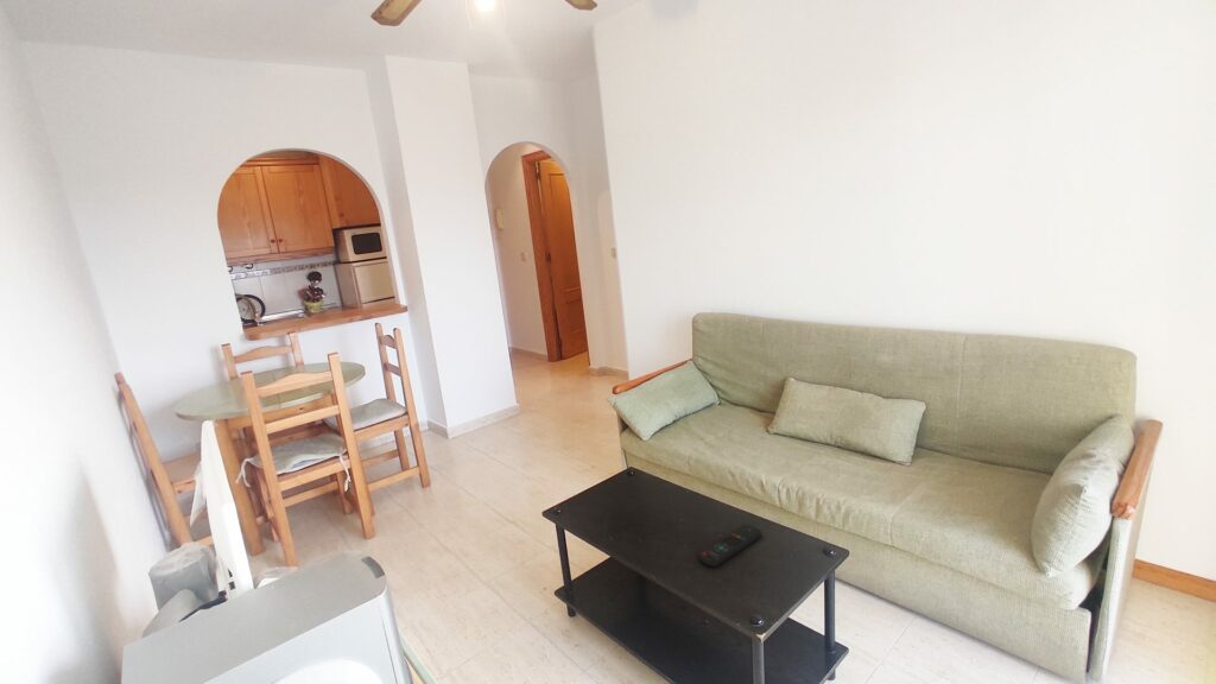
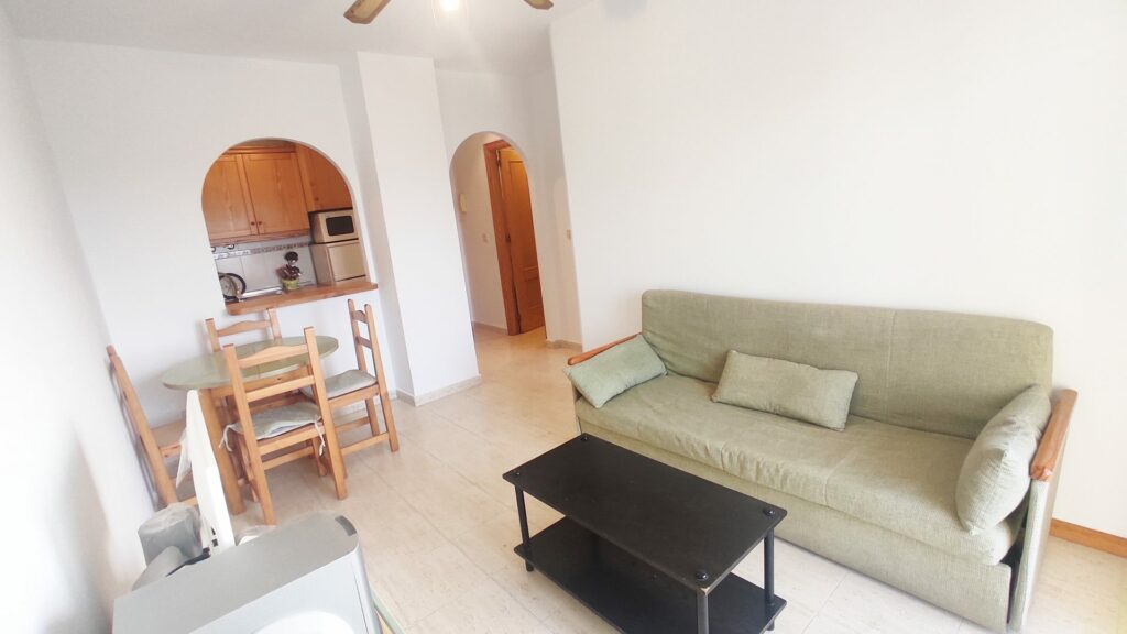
- remote control [697,524,762,568]
